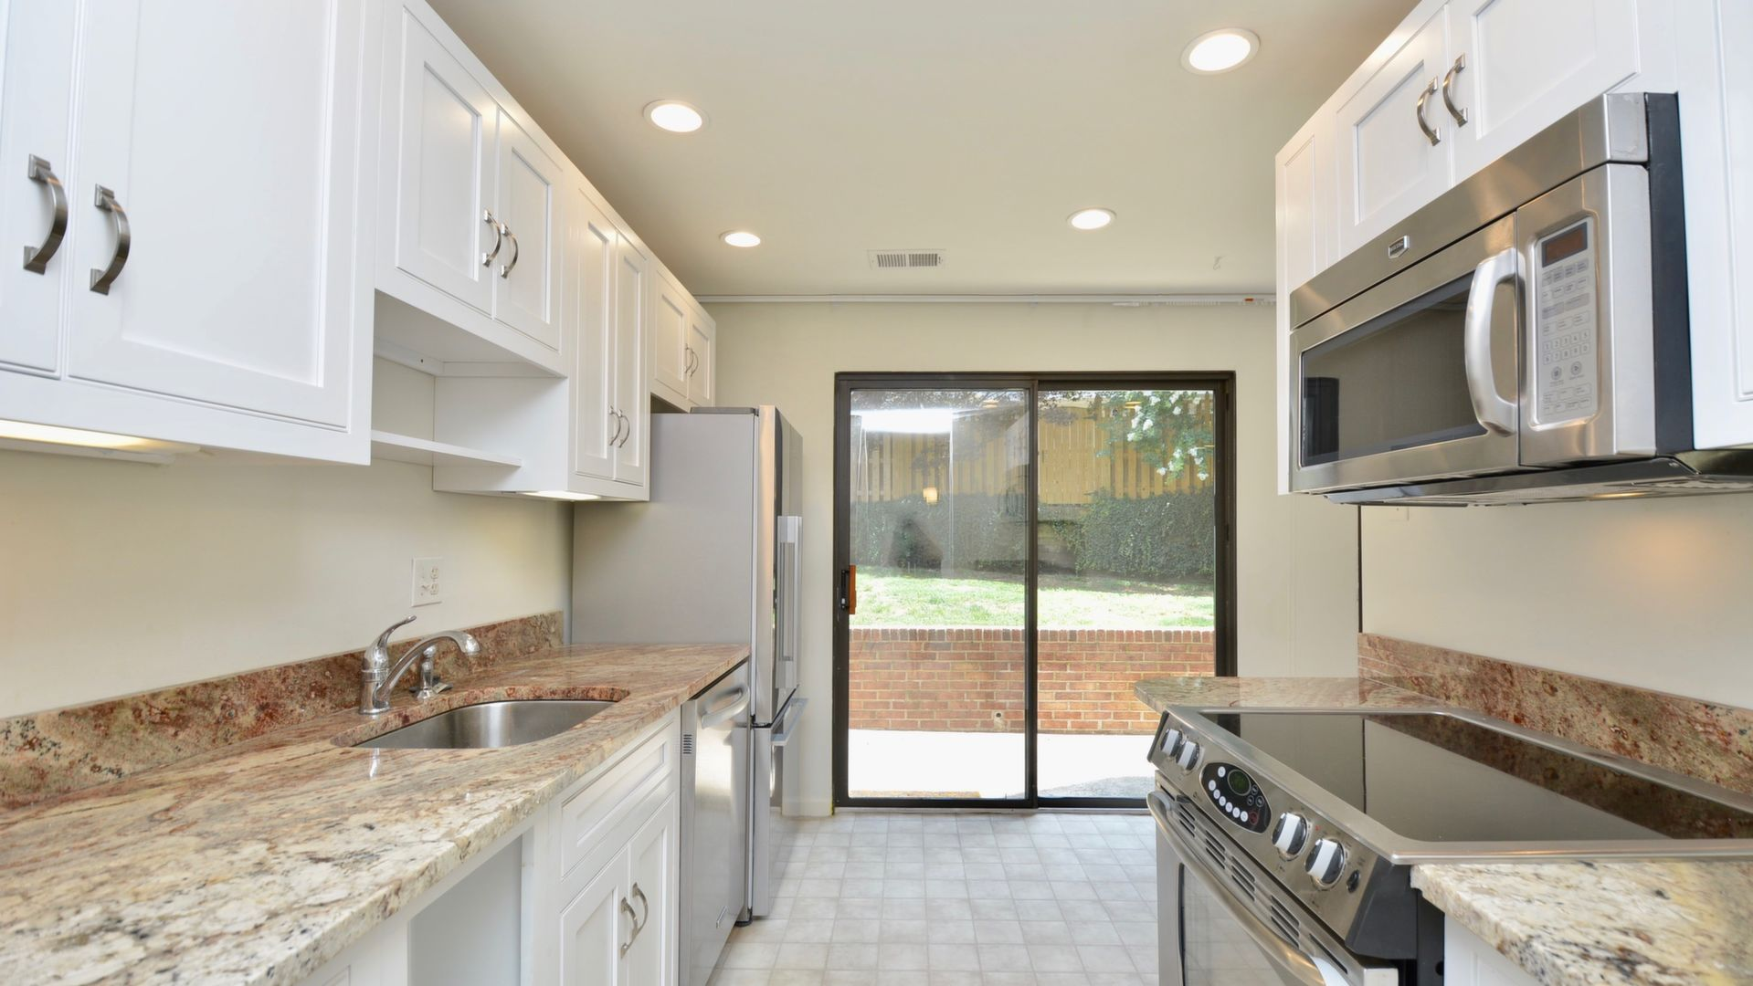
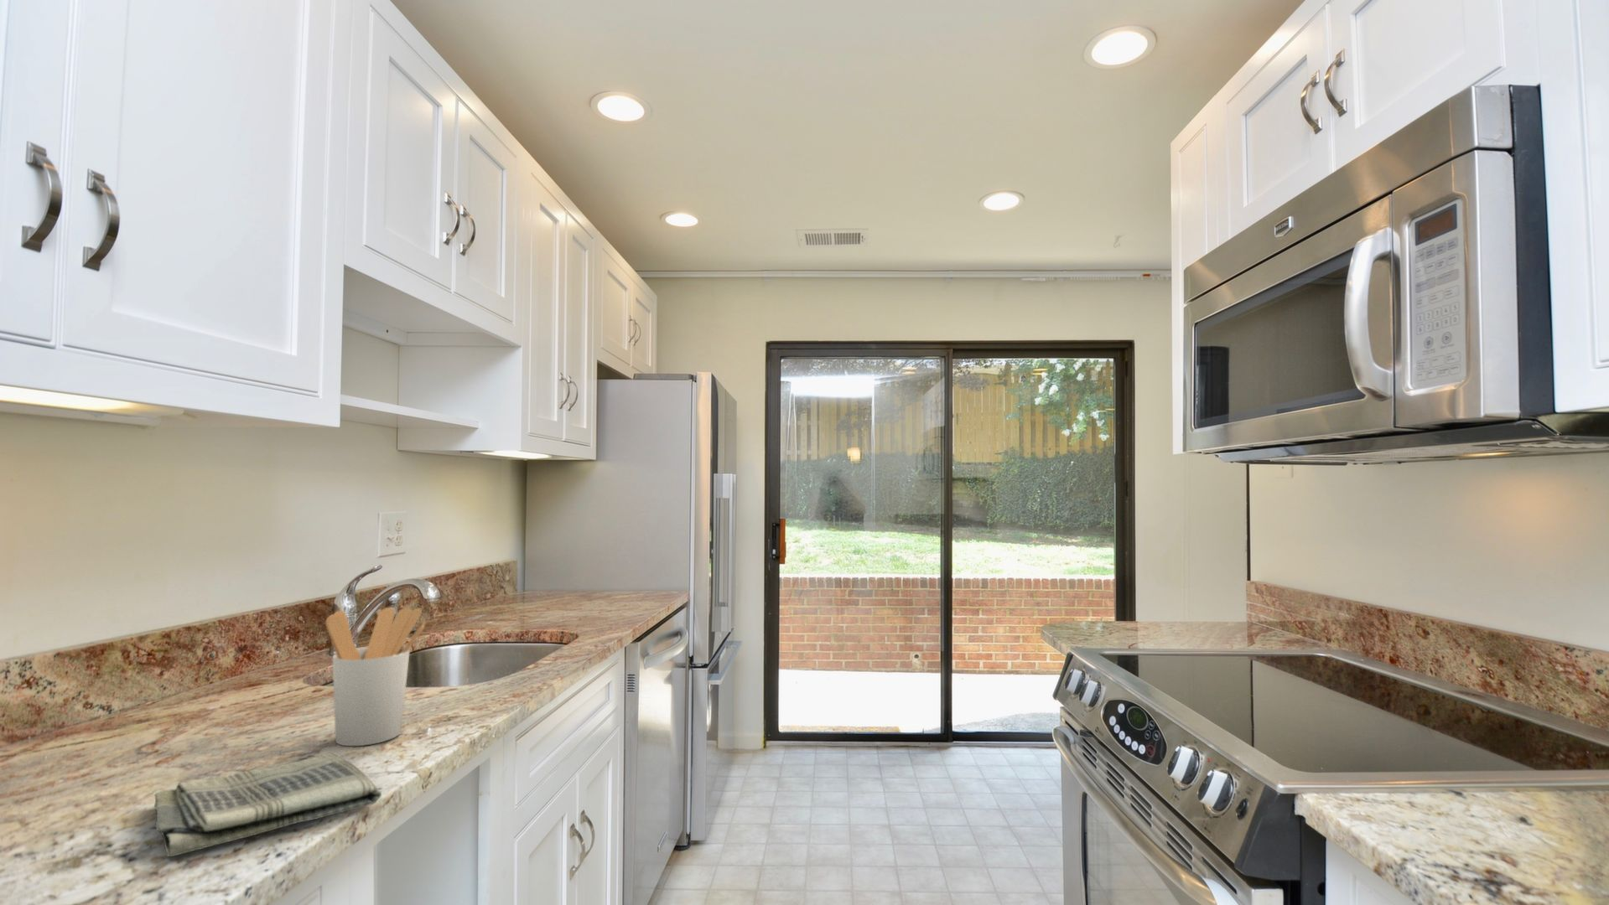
+ dish towel [154,751,382,857]
+ utensil holder [325,607,427,747]
